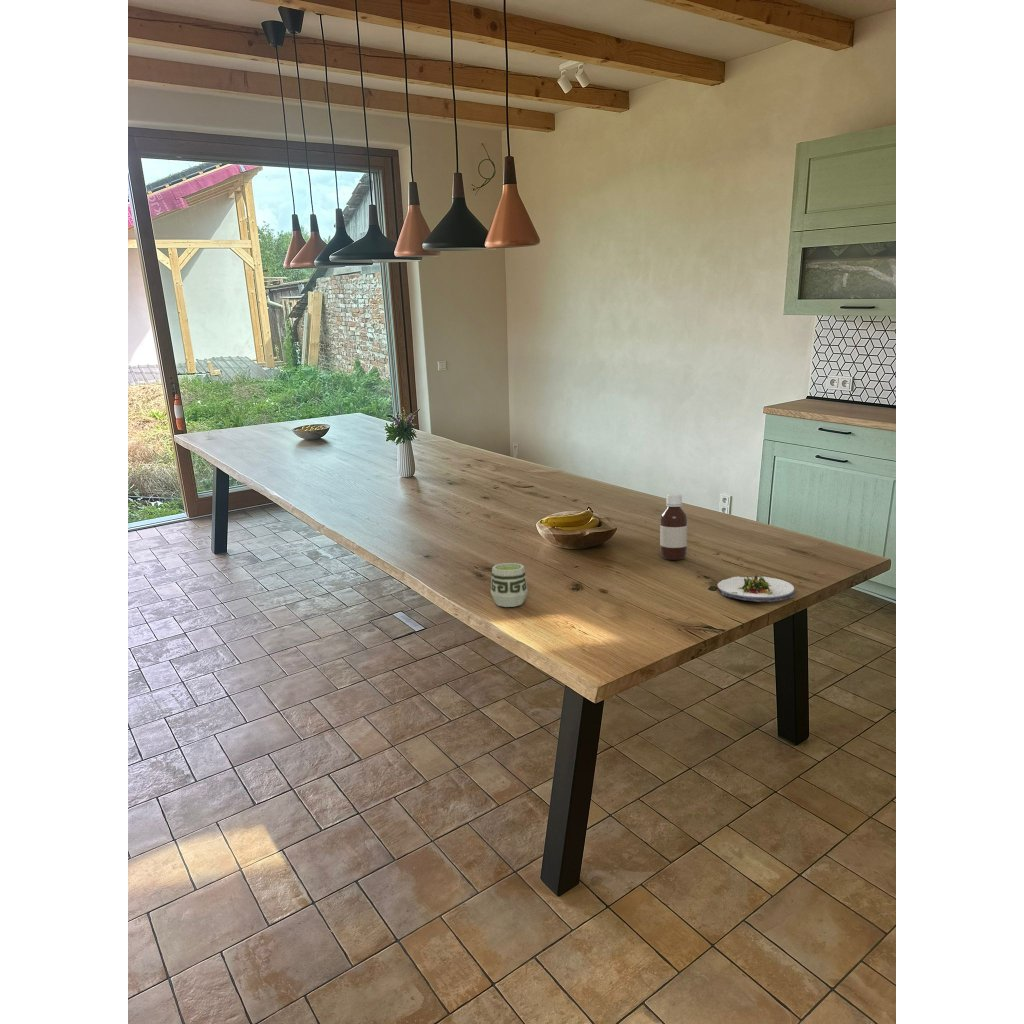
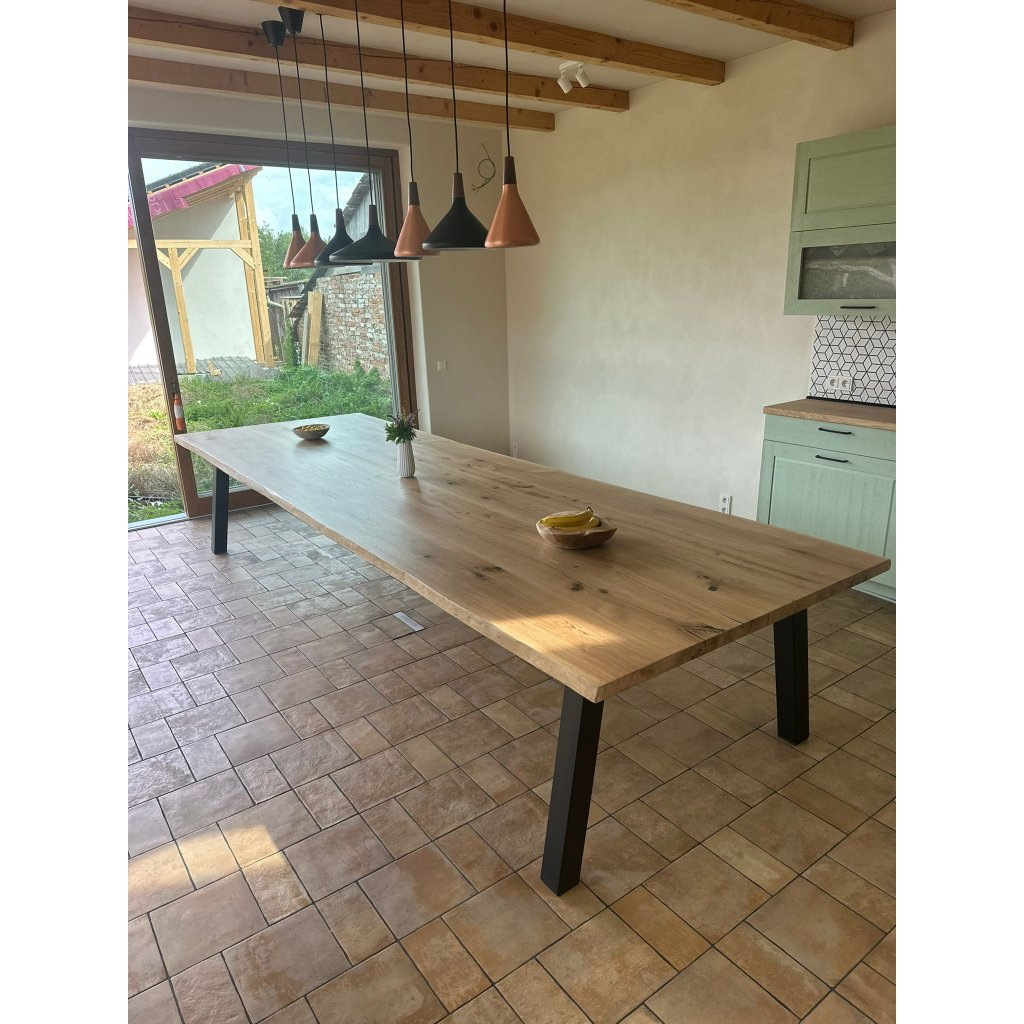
- bottle [659,492,688,561]
- salad plate [717,573,796,603]
- cup [490,562,528,608]
